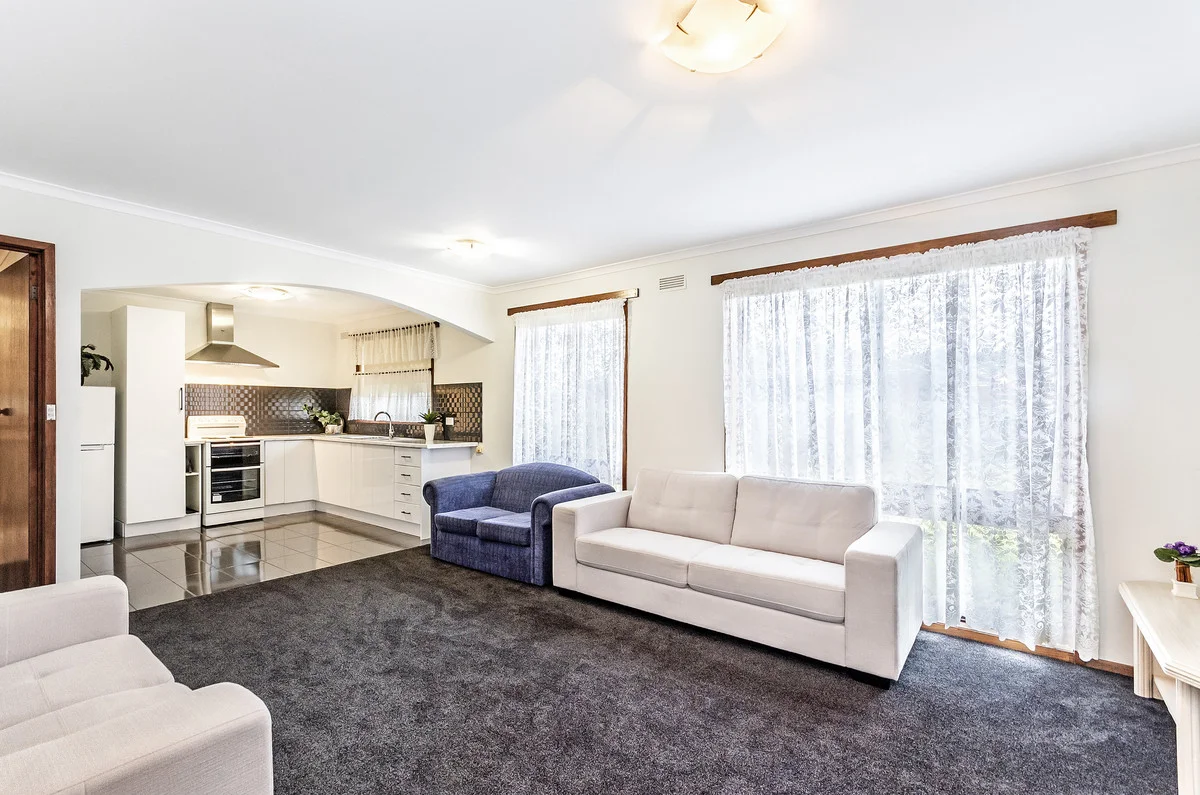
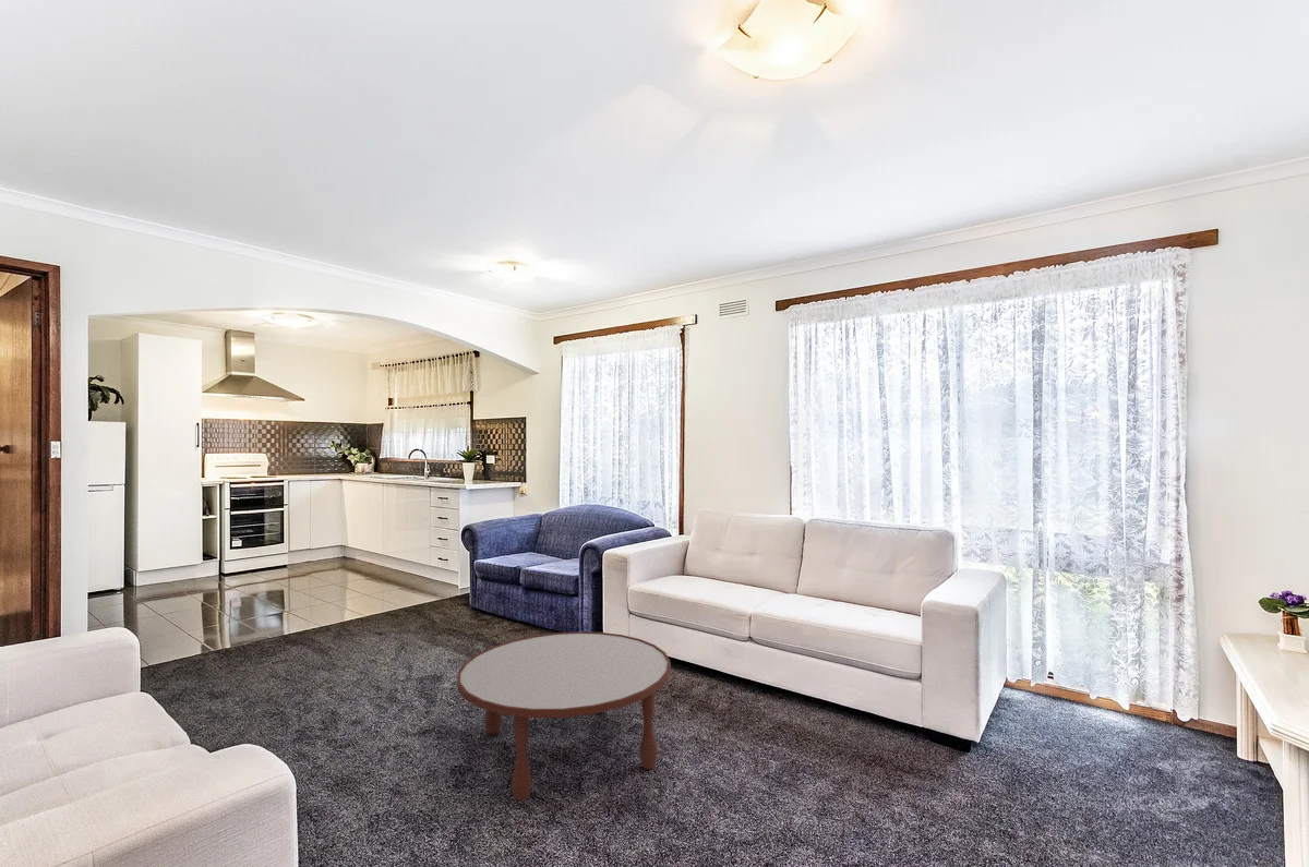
+ coffee table [456,630,672,802]
